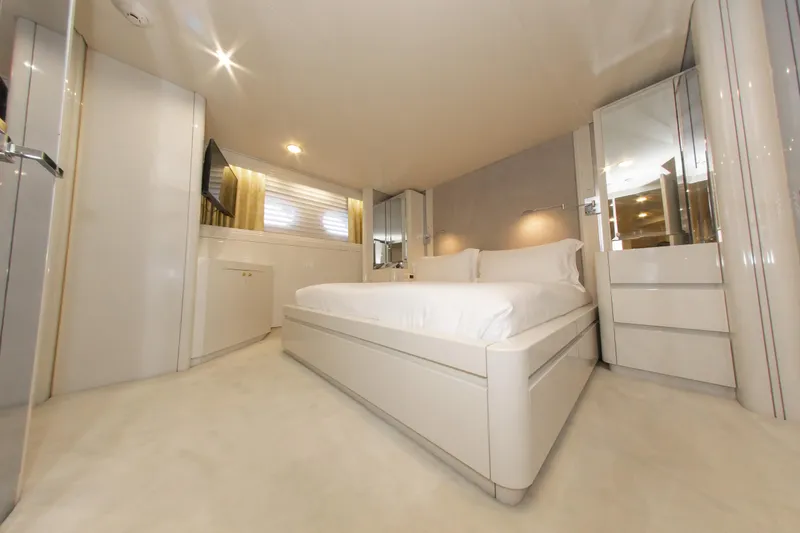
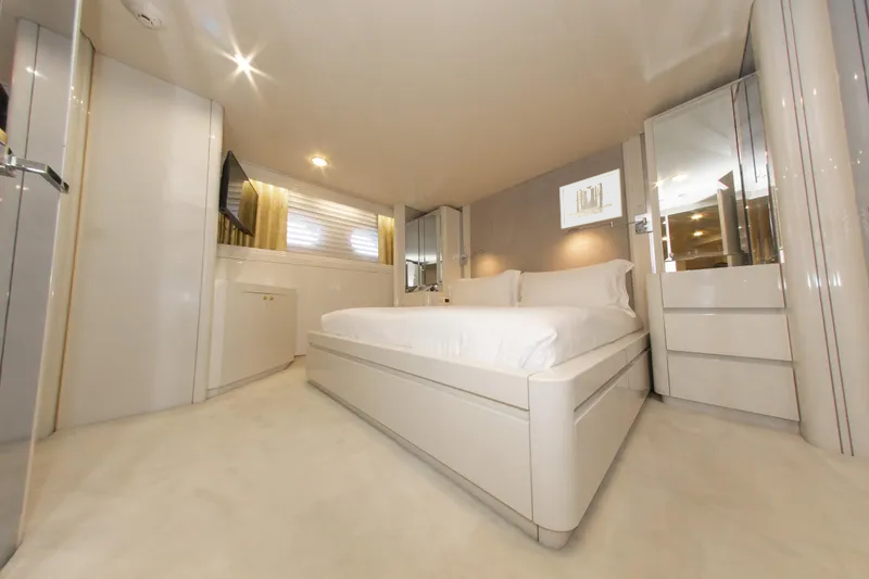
+ wall art [558,167,624,230]
